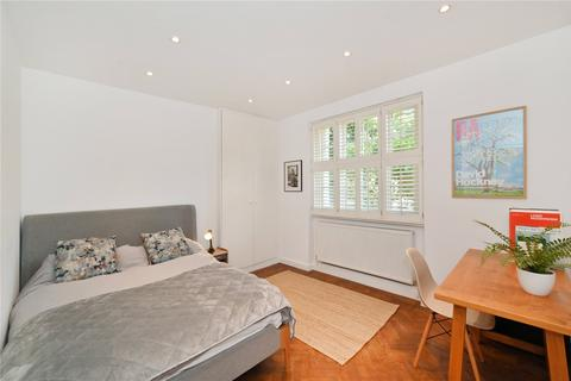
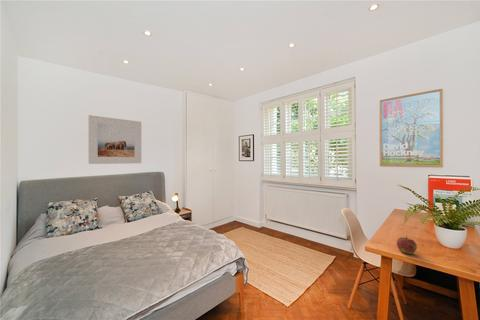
+ apple [396,235,418,255]
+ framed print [88,114,142,165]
